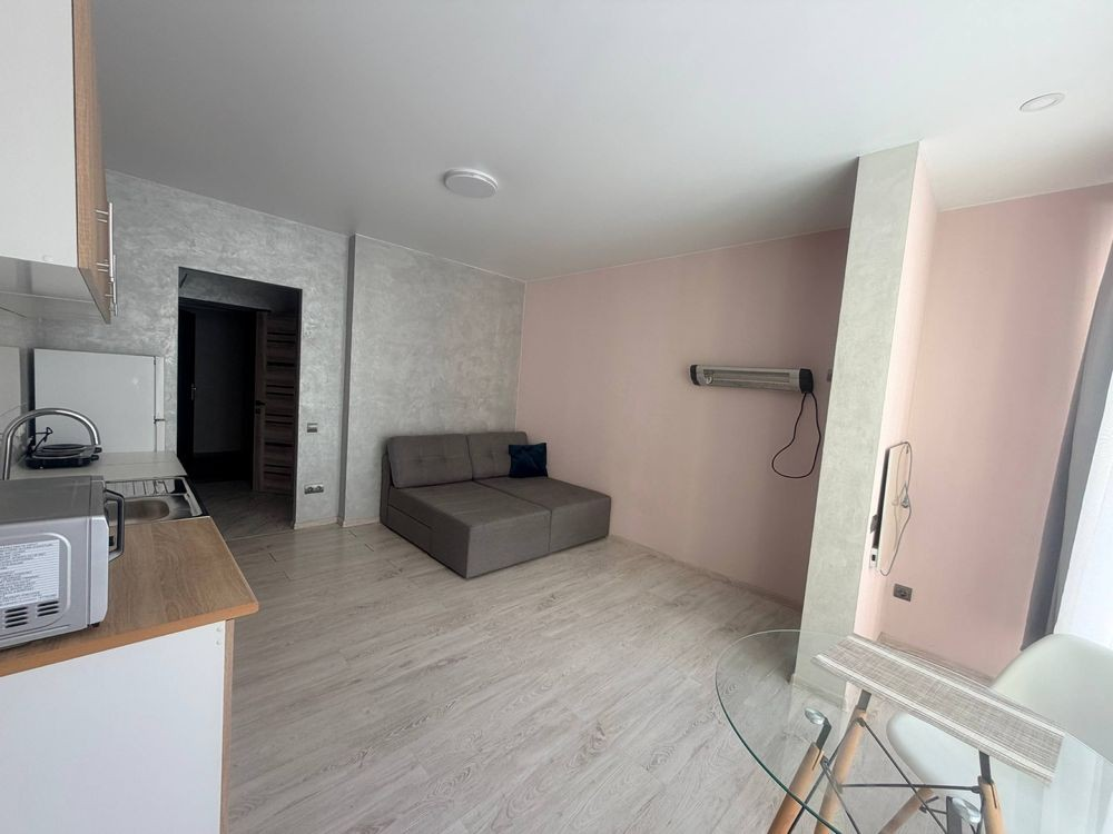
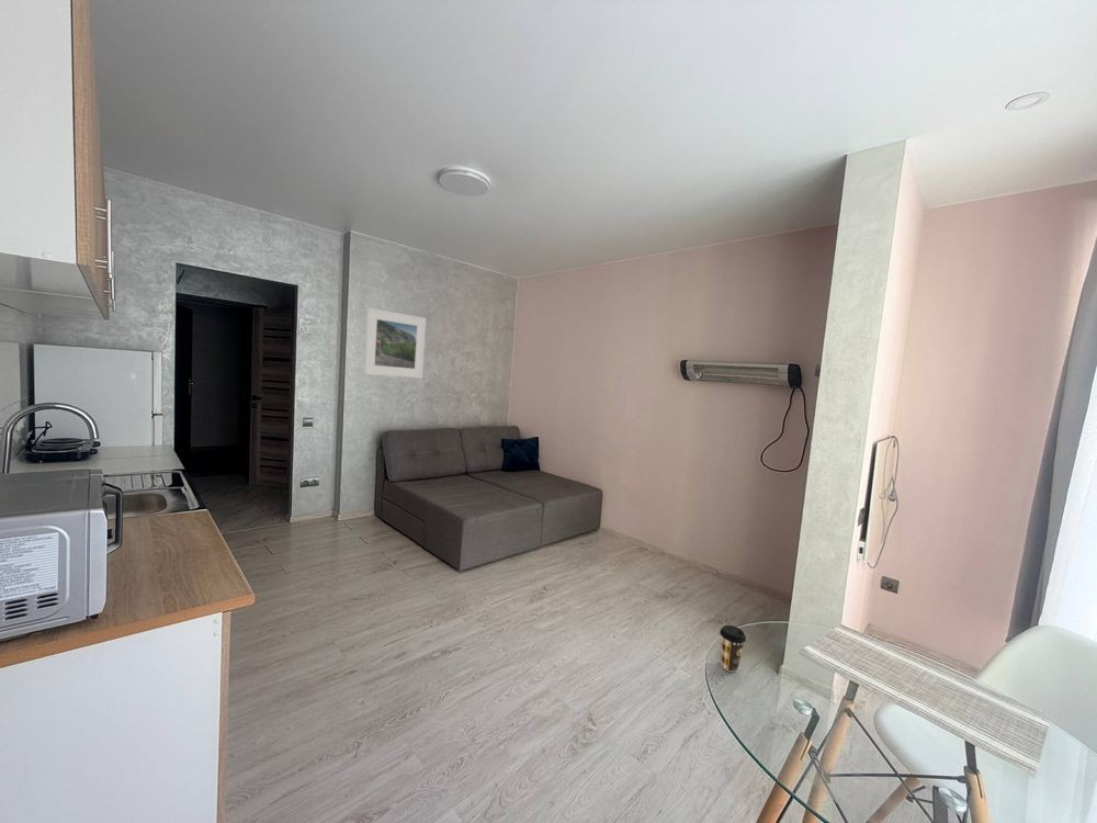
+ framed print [363,307,427,380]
+ coffee cup [719,624,747,673]
